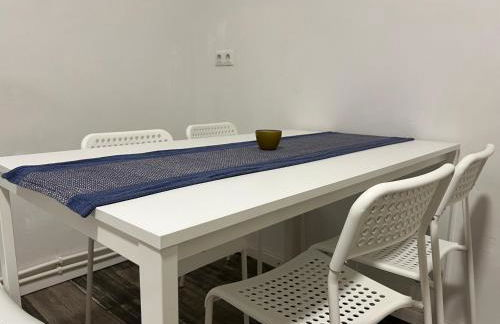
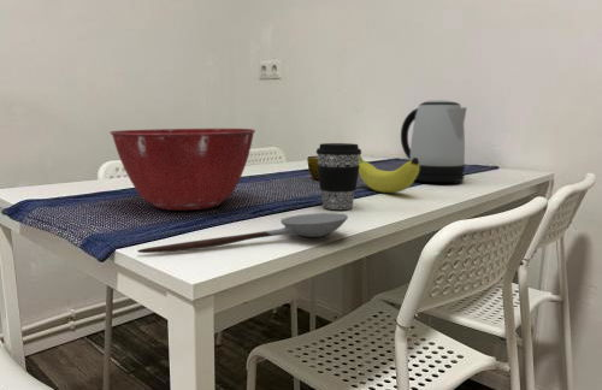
+ fruit [359,154,419,194]
+ coffee cup [315,142,362,211]
+ spoon [136,212,349,254]
+ mixing bowl [108,128,256,211]
+ kettle [400,99,468,183]
